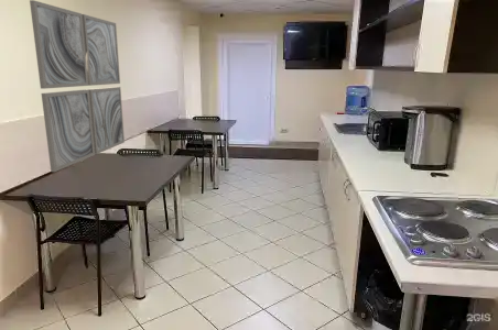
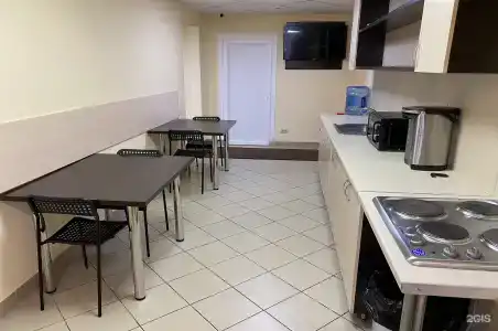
- wall art [29,0,126,173]
